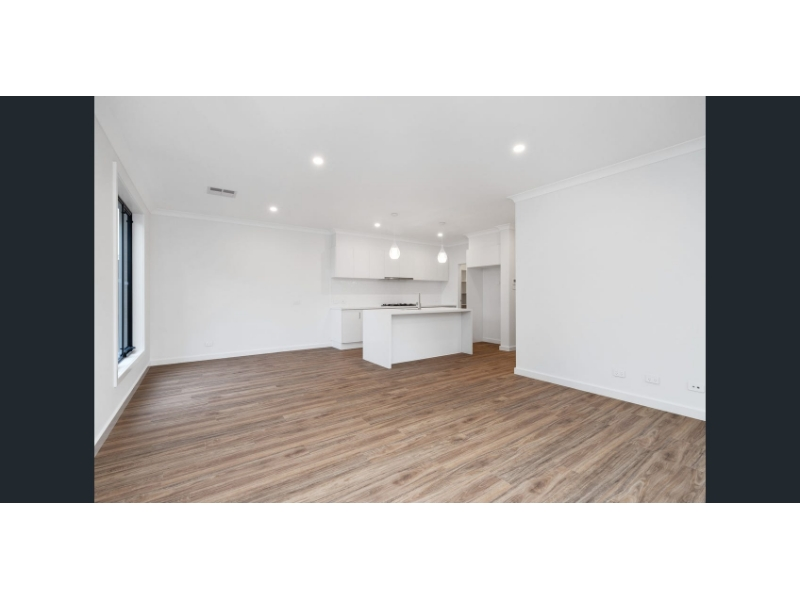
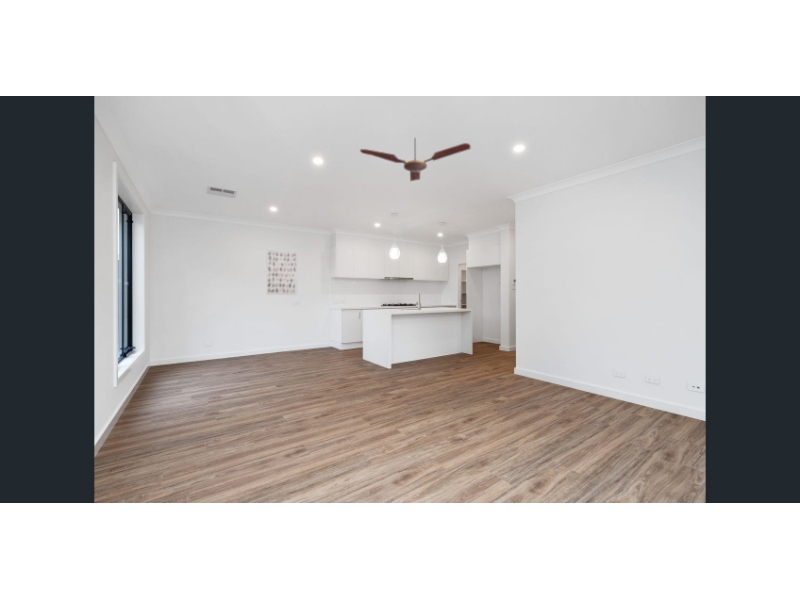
+ wall art [266,249,298,296]
+ ceiling fan [359,137,472,182]
